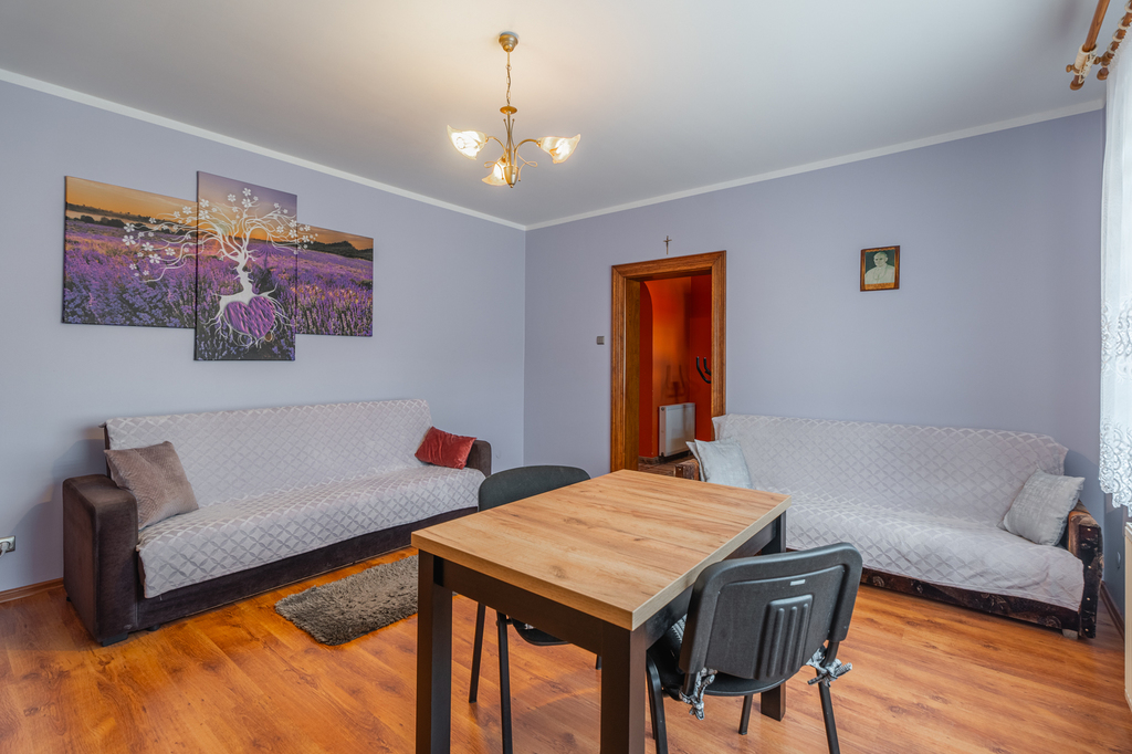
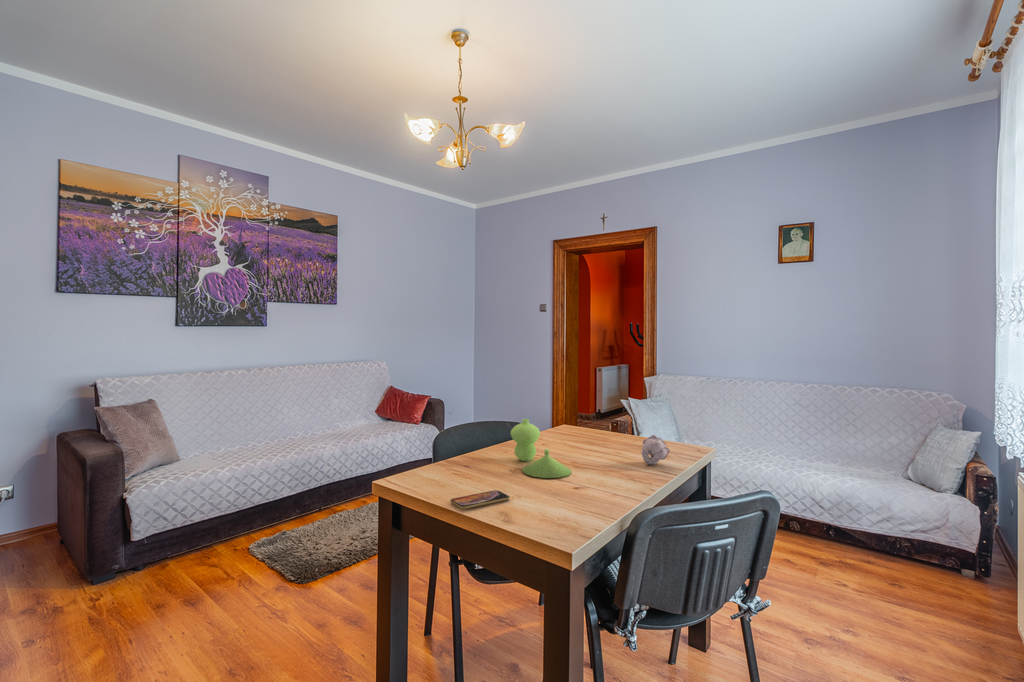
+ vase [510,418,572,479]
+ flower [640,434,671,466]
+ smartphone [450,489,511,510]
